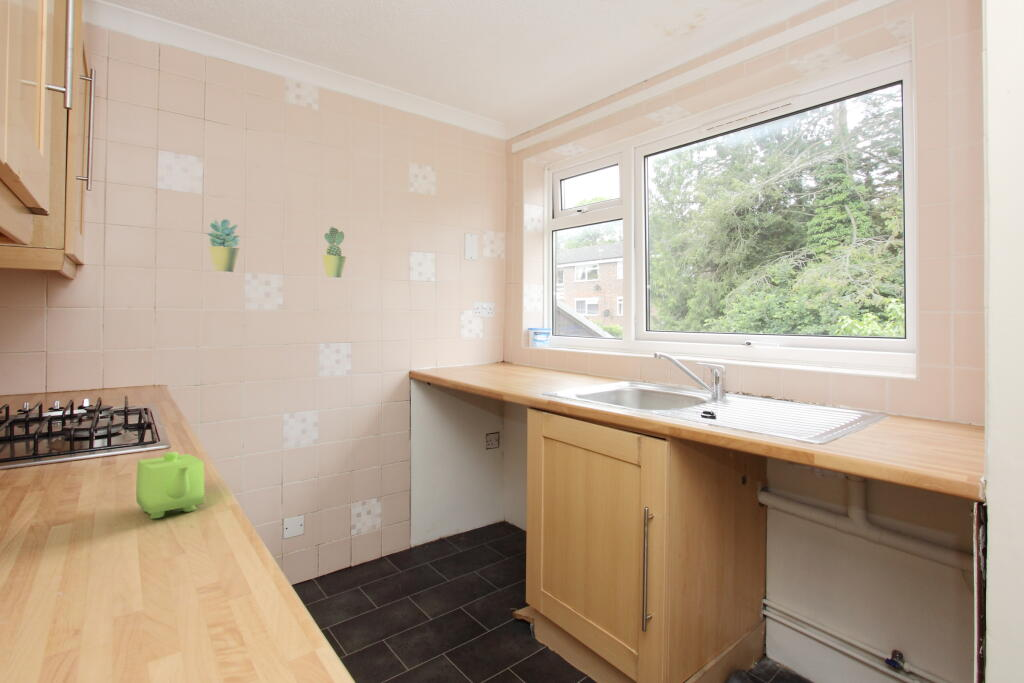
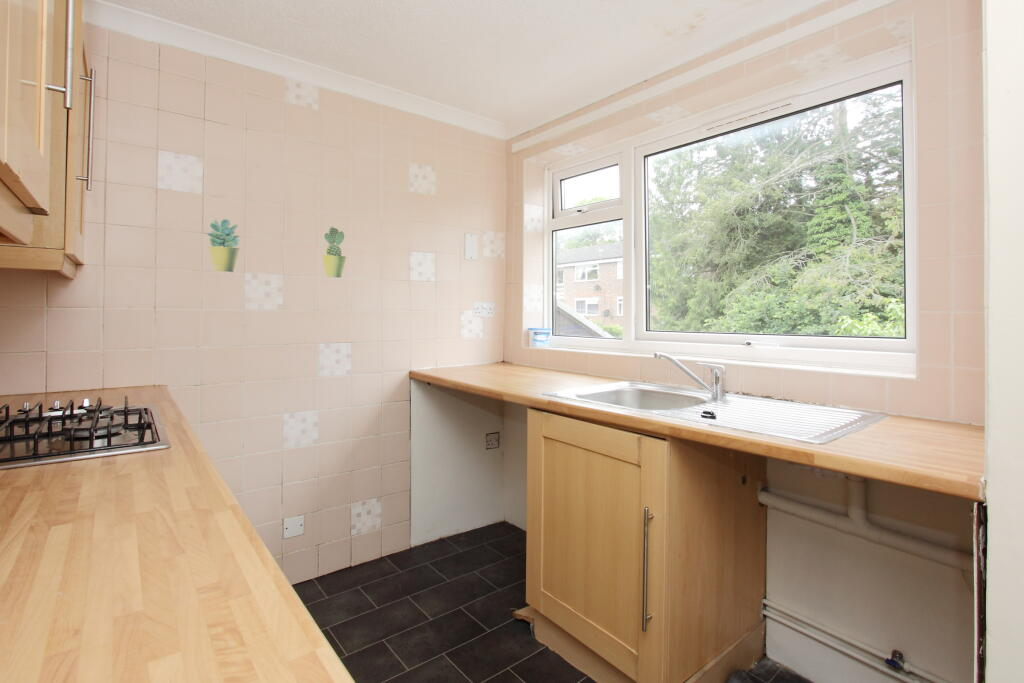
- teapot [135,451,205,519]
